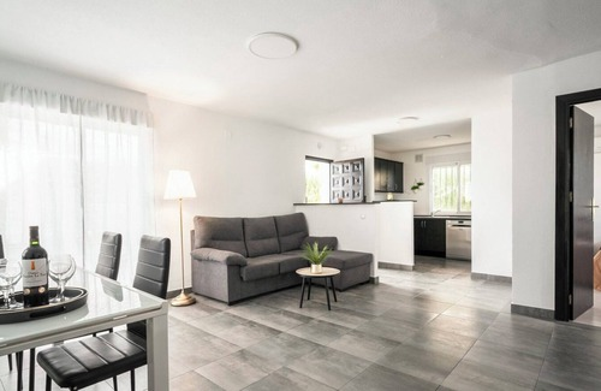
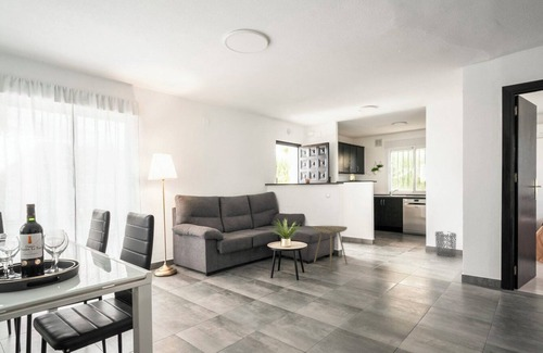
+ side table [312,225,349,273]
+ waste bin [434,230,457,257]
